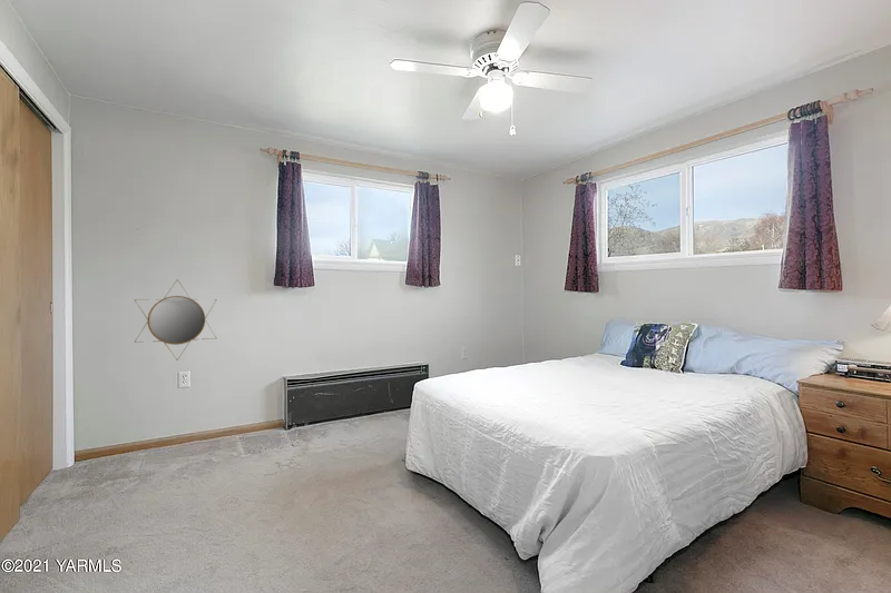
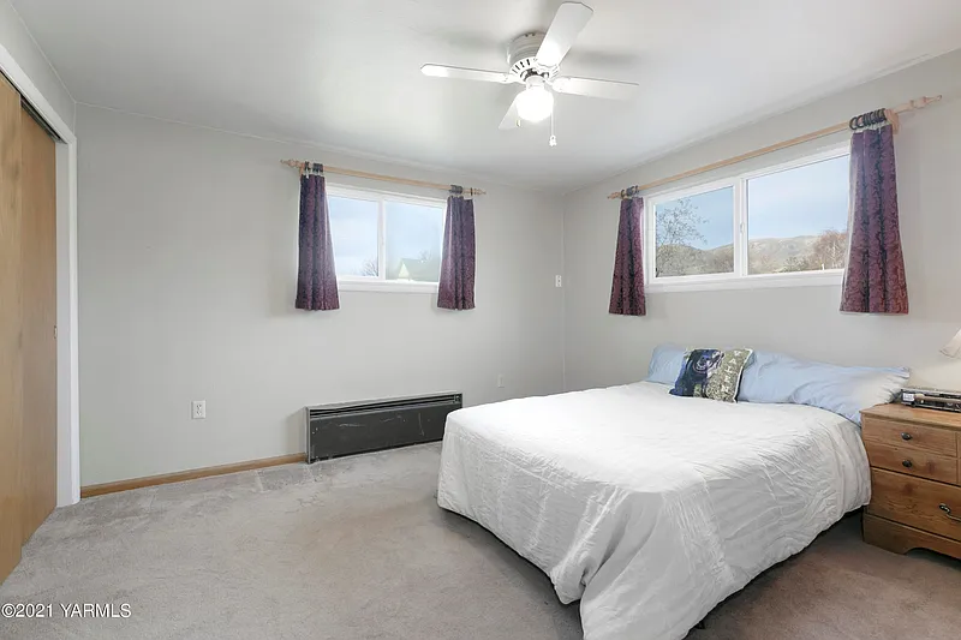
- home mirror [134,278,218,362]
